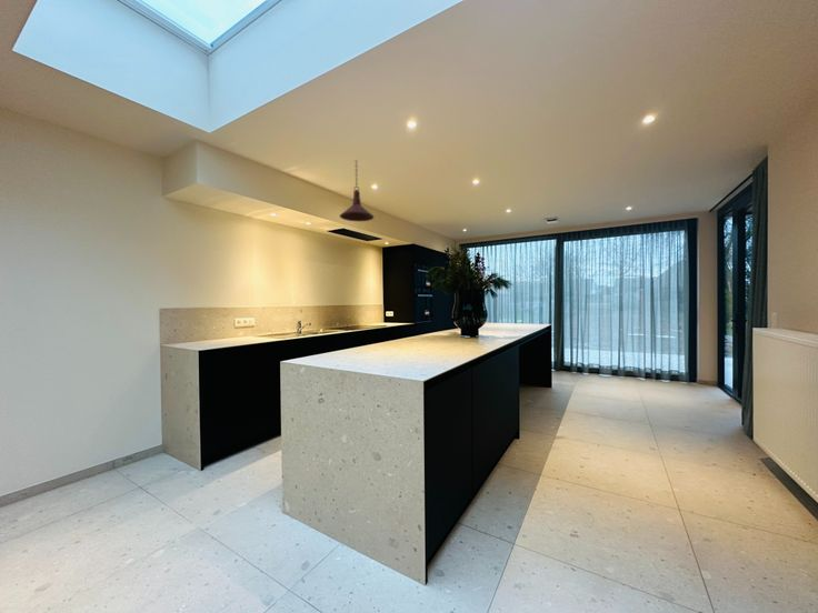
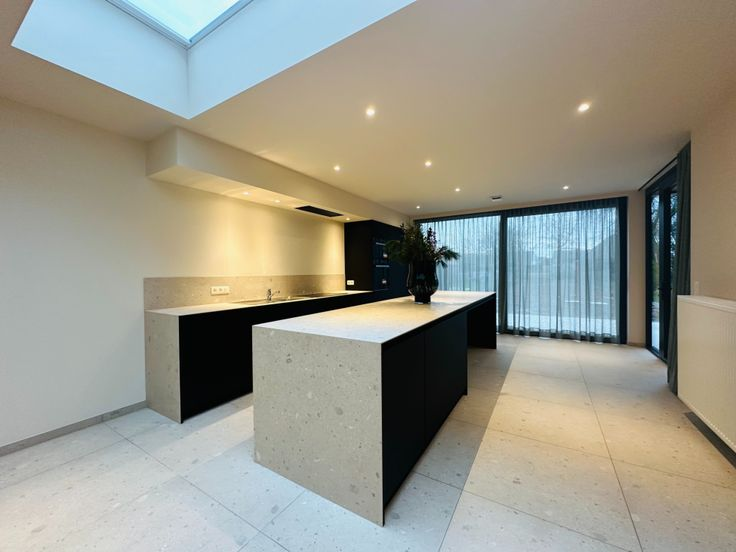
- pendant light [339,159,375,222]
